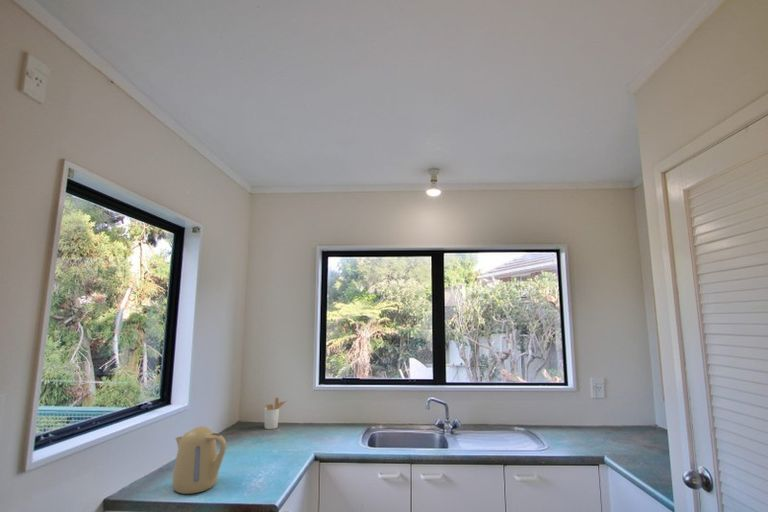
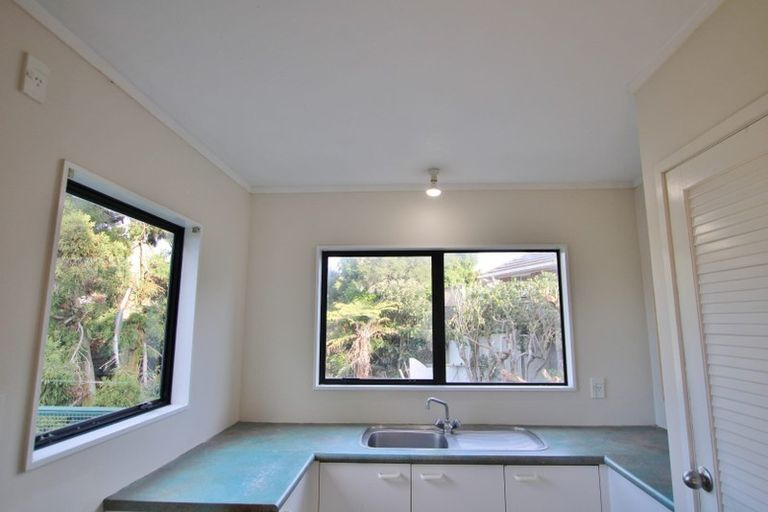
- utensil holder [263,396,287,430]
- kettle [172,425,227,495]
